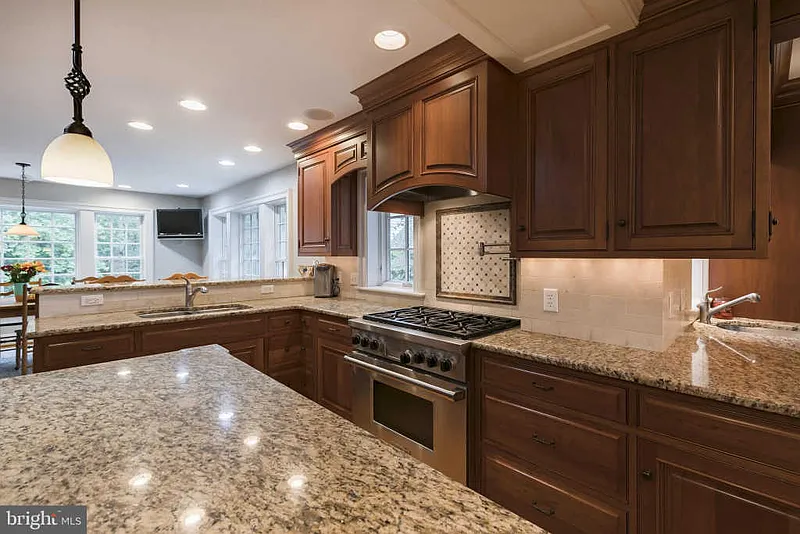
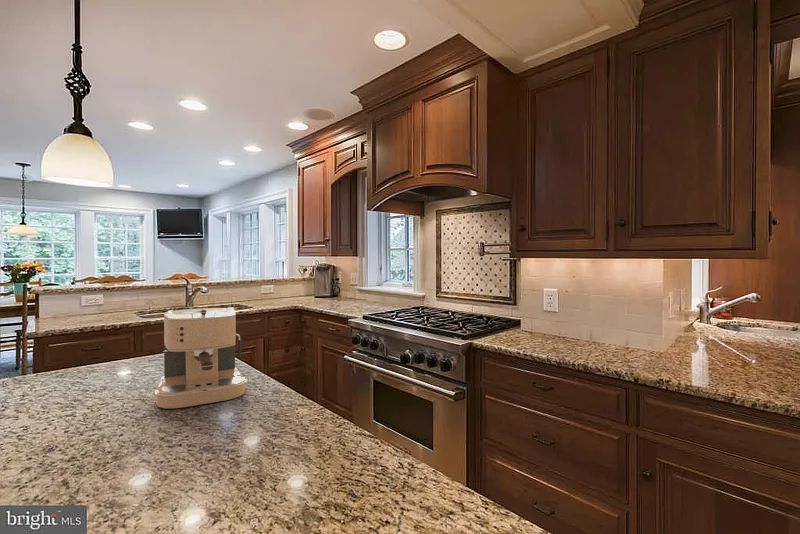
+ coffee maker [154,306,248,409]
